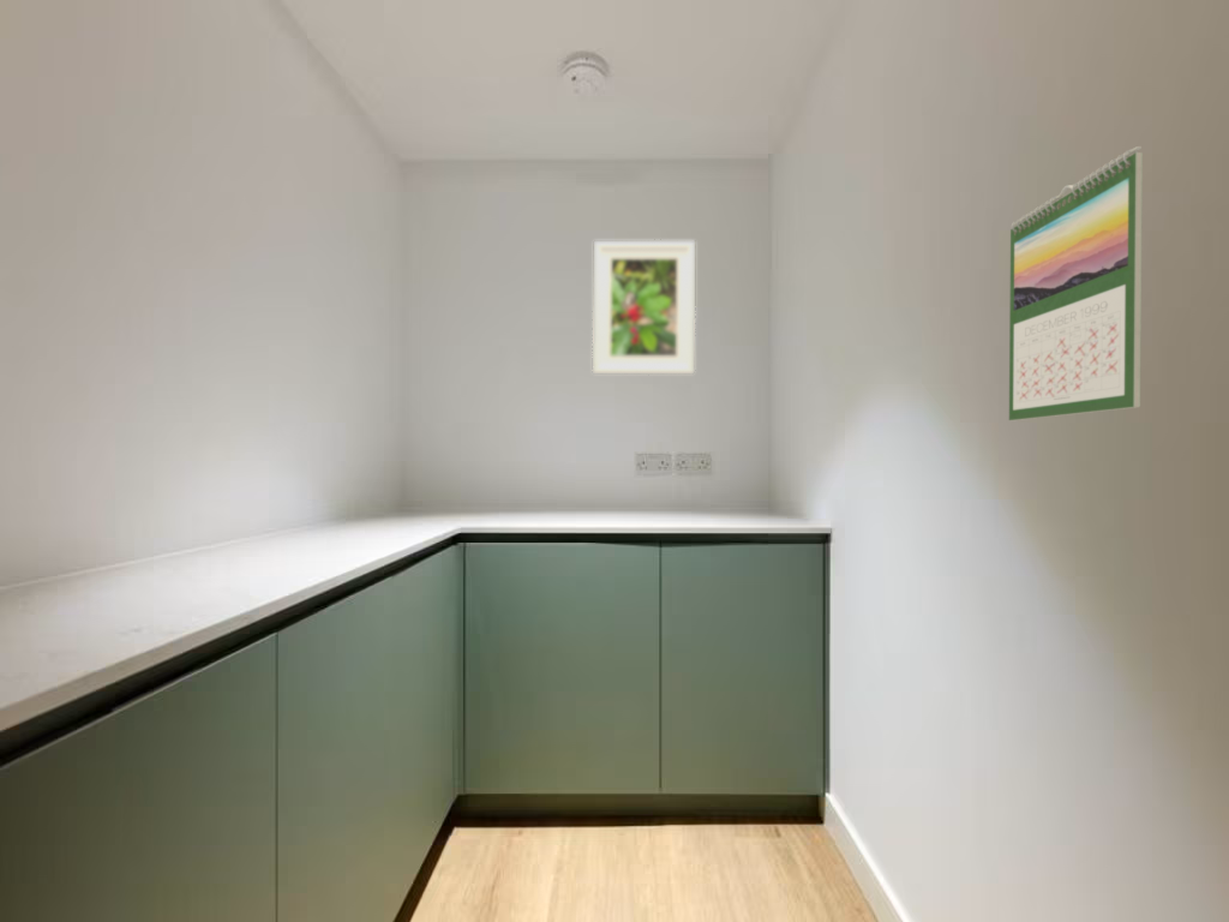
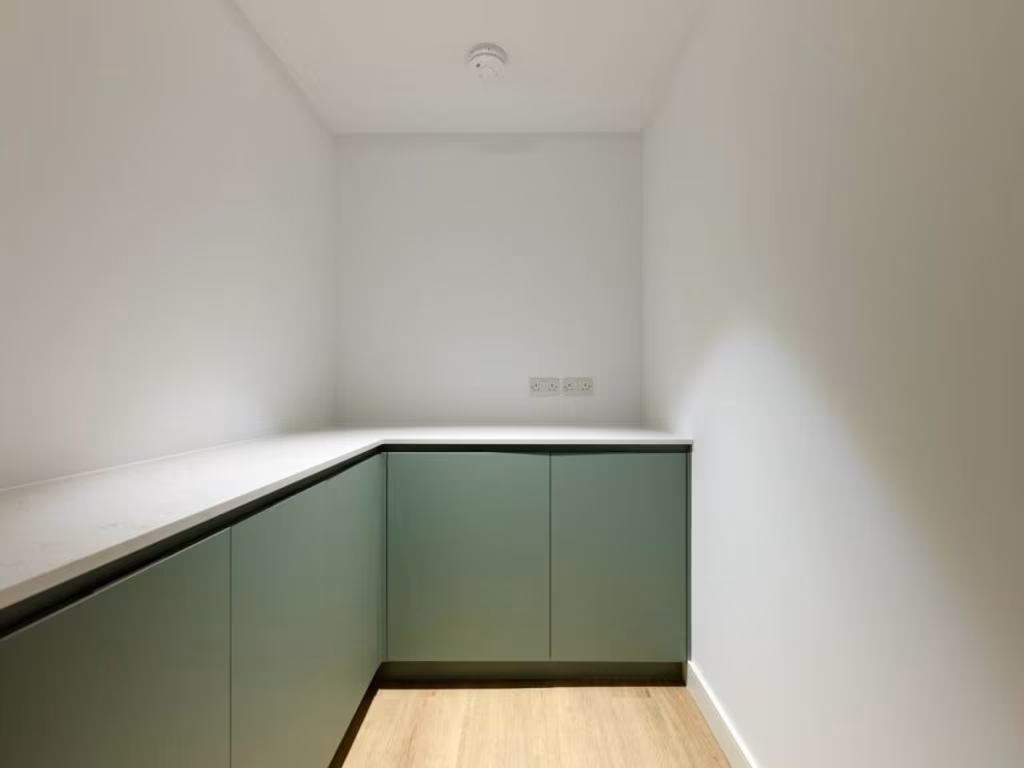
- calendar [1008,145,1144,421]
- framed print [592,240,696,375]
